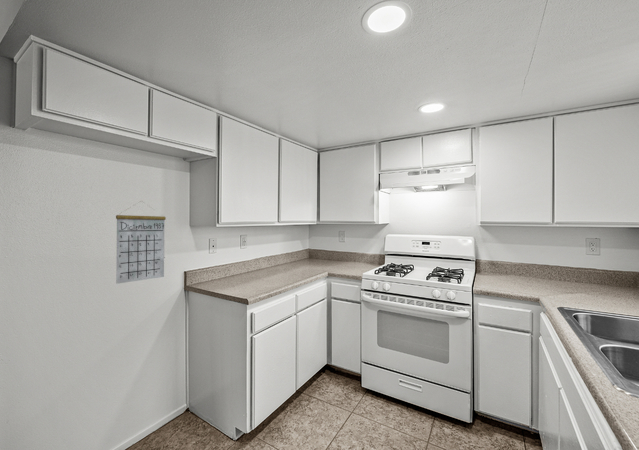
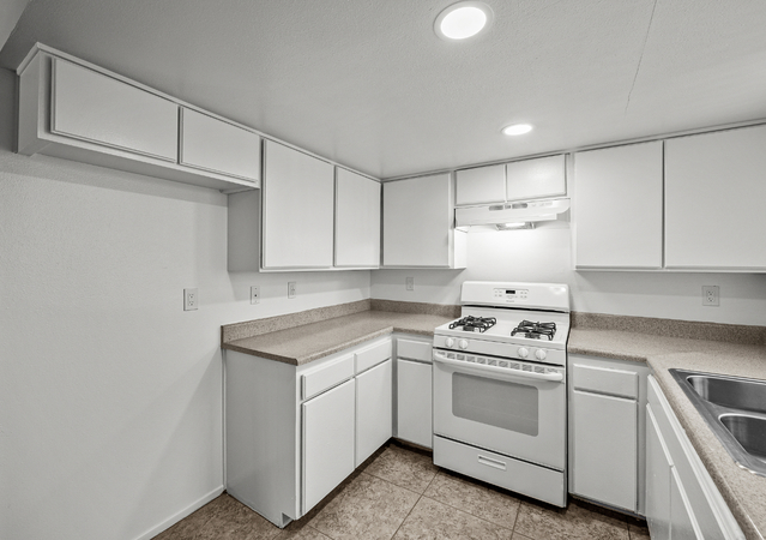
- calendar [115,200,167,285]
